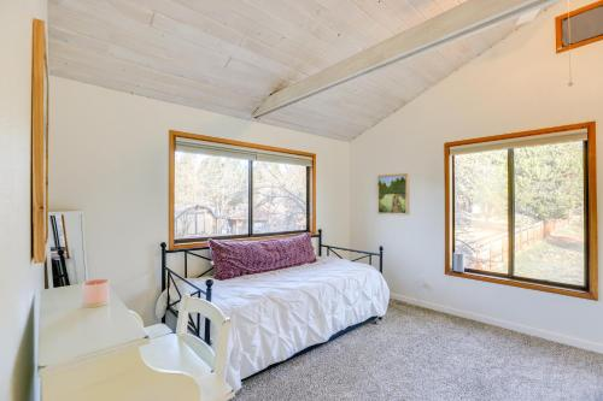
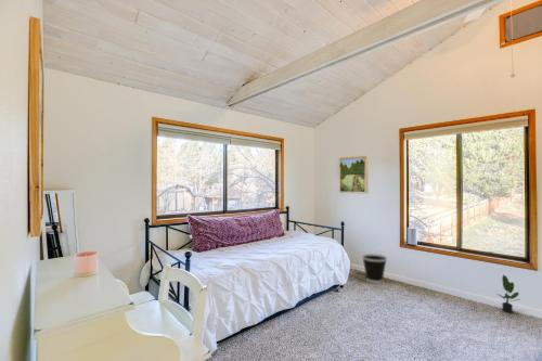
+ potted plant [496,273,520,313]
+ wastebasket [361,253,388,284]
